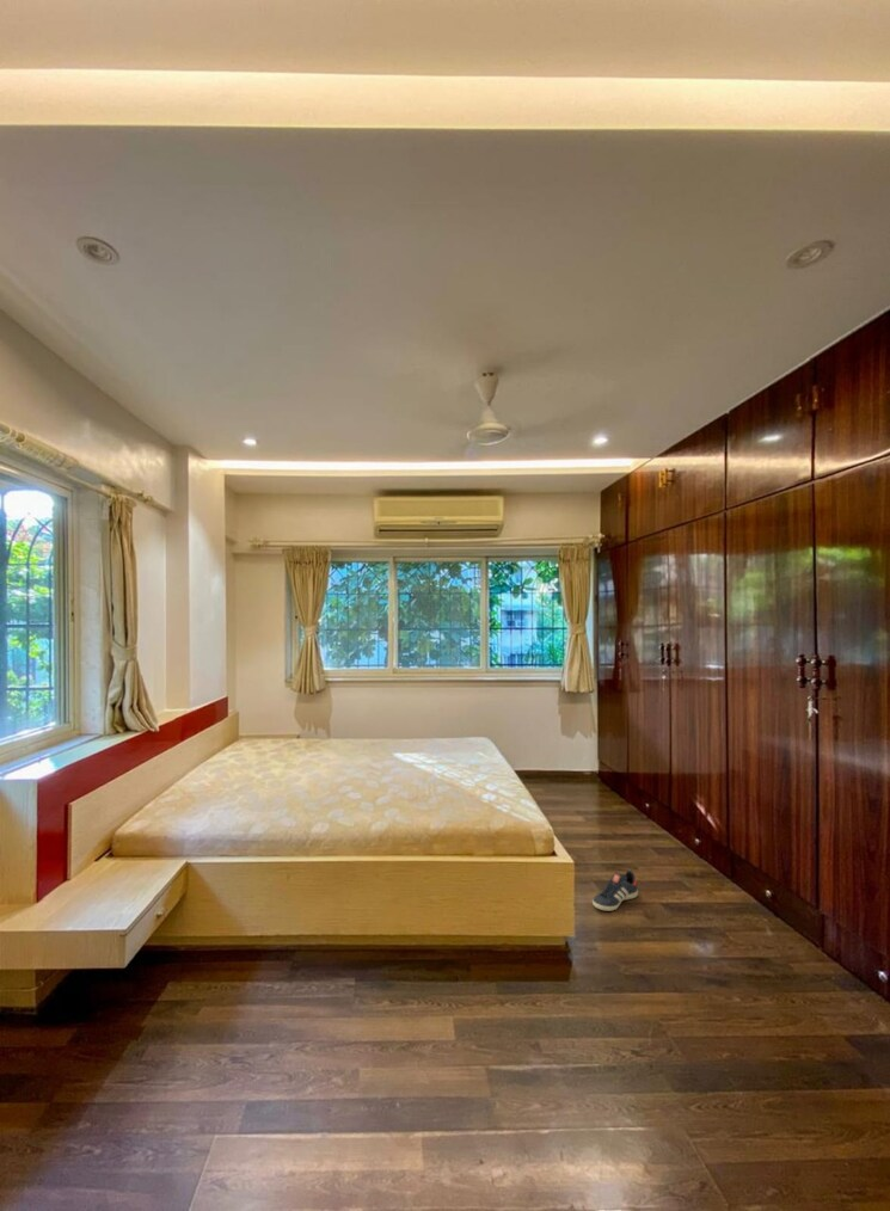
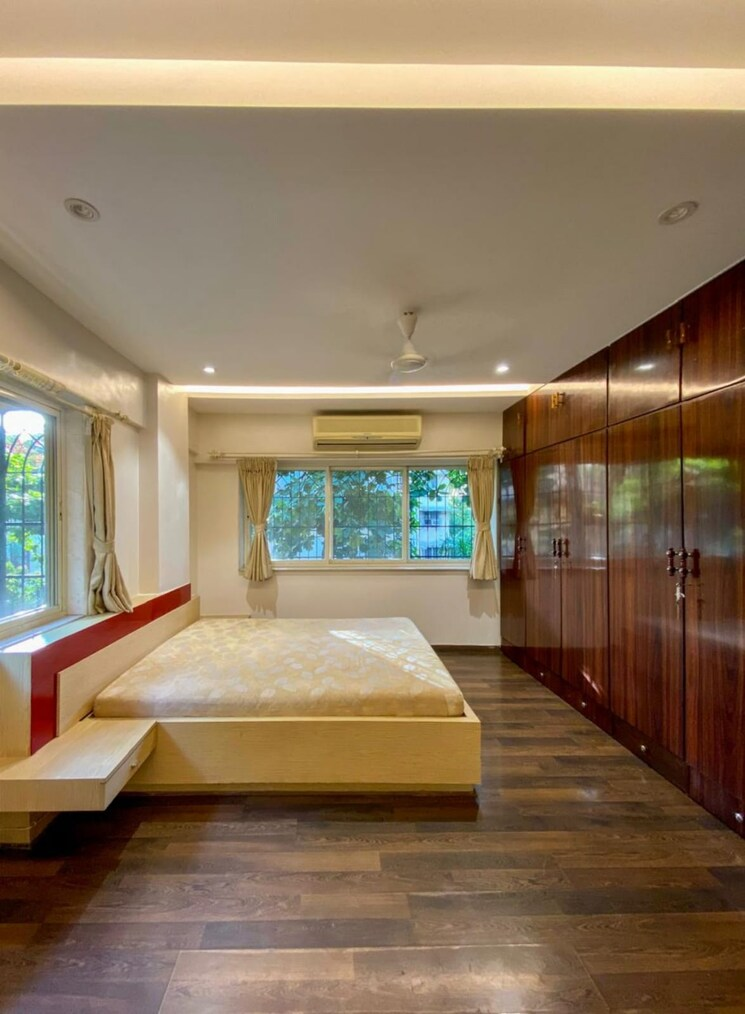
- sneaker [591,869,639,912]
